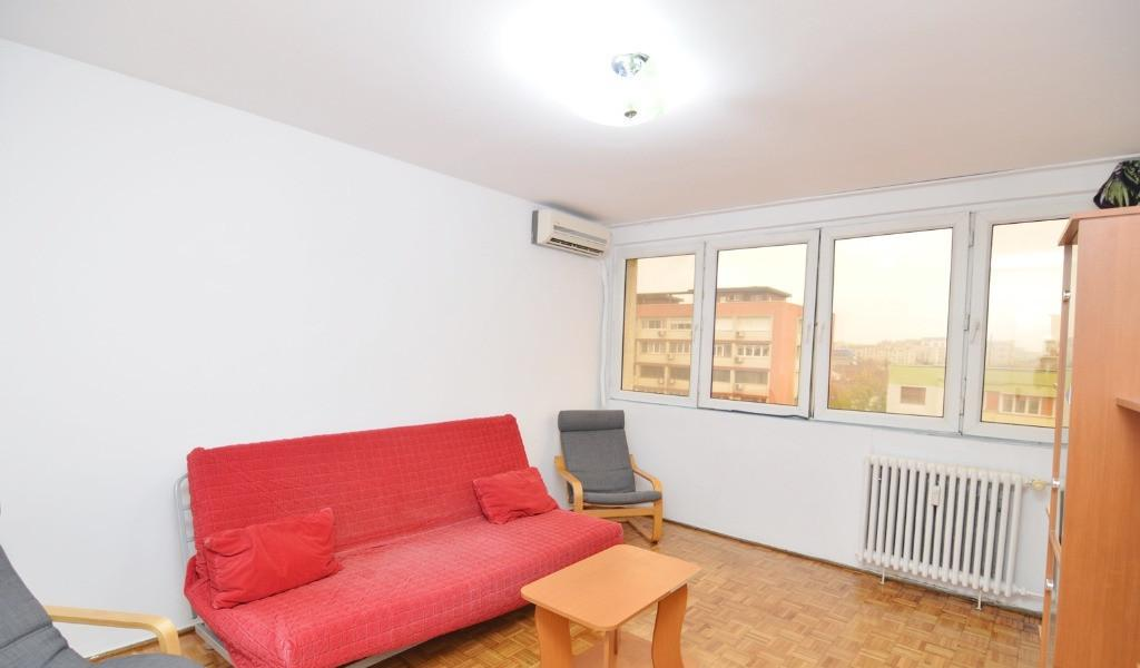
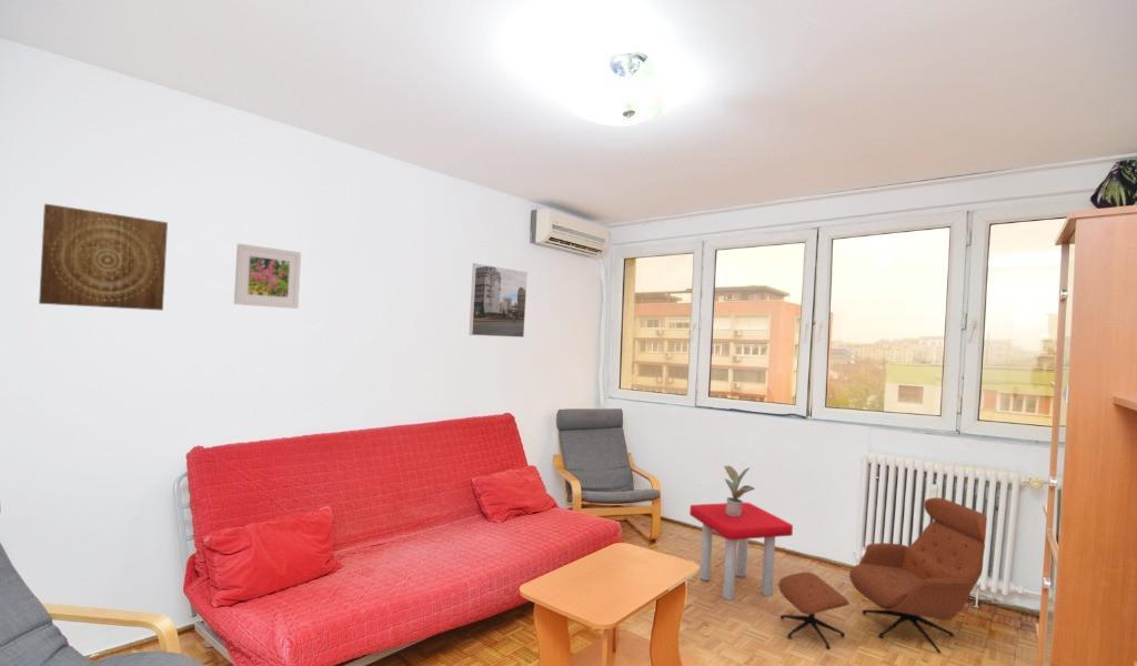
+ lounge chair [777,496,988,655]
+ stool [688,502,794,602]
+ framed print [233,243,302,310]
+ potted plant [723,465,756,516]
+ wall art [38,203,169,312]
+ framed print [469,262,529,339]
